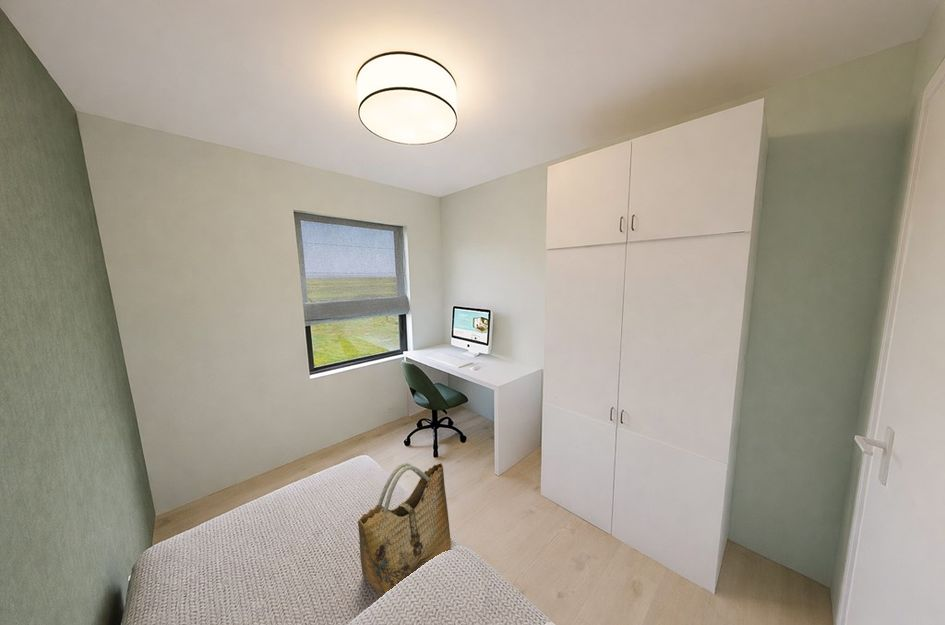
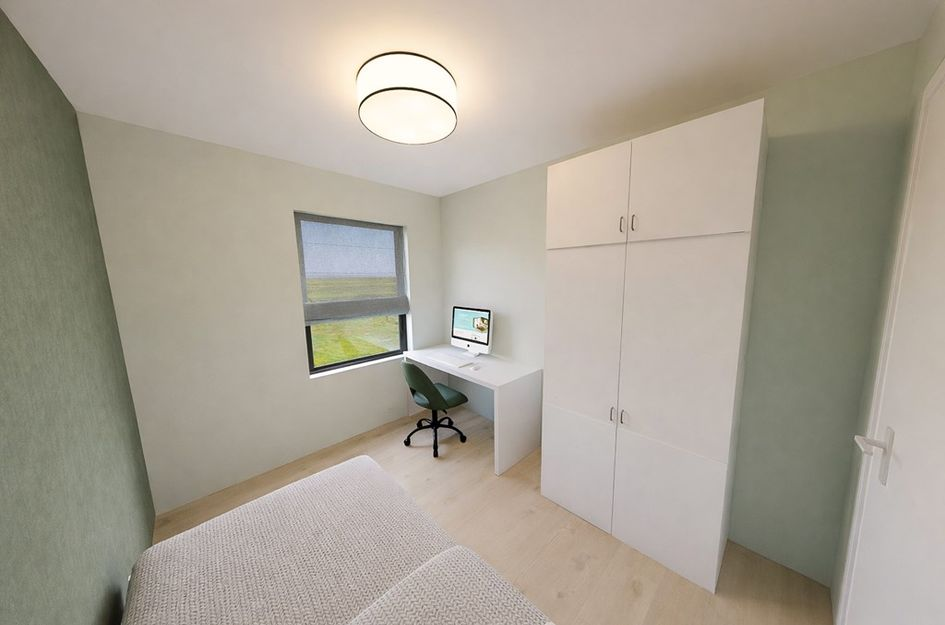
- grocery bag [357,462,452,597]
